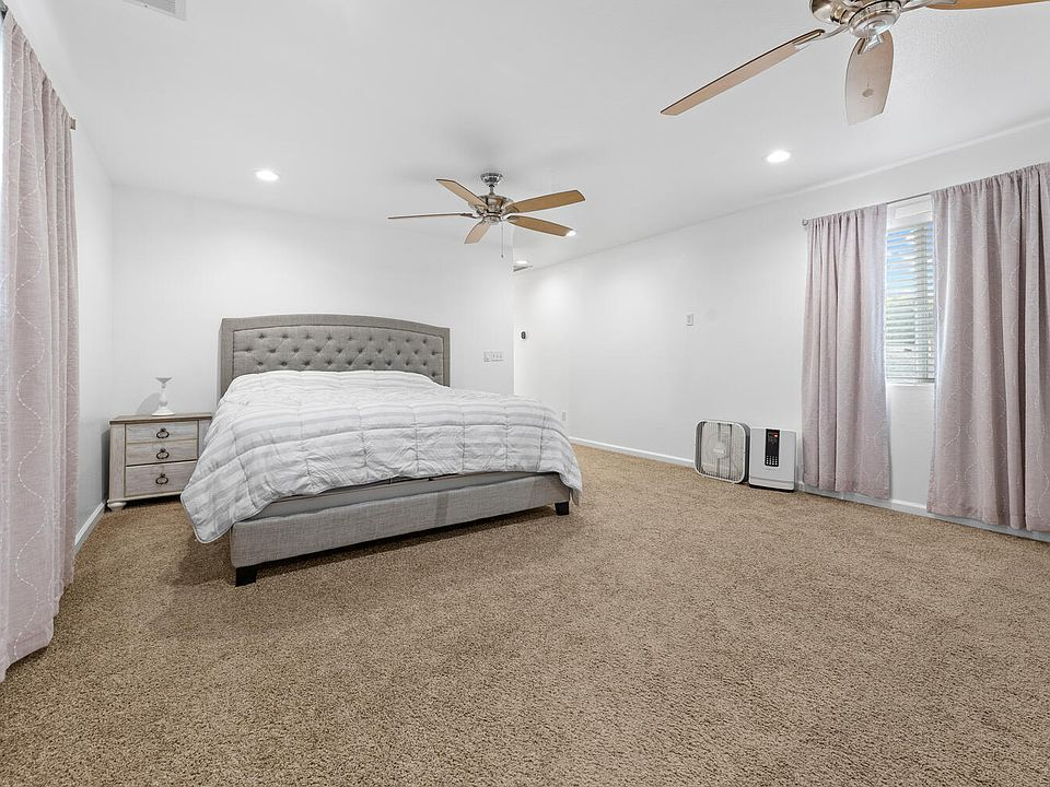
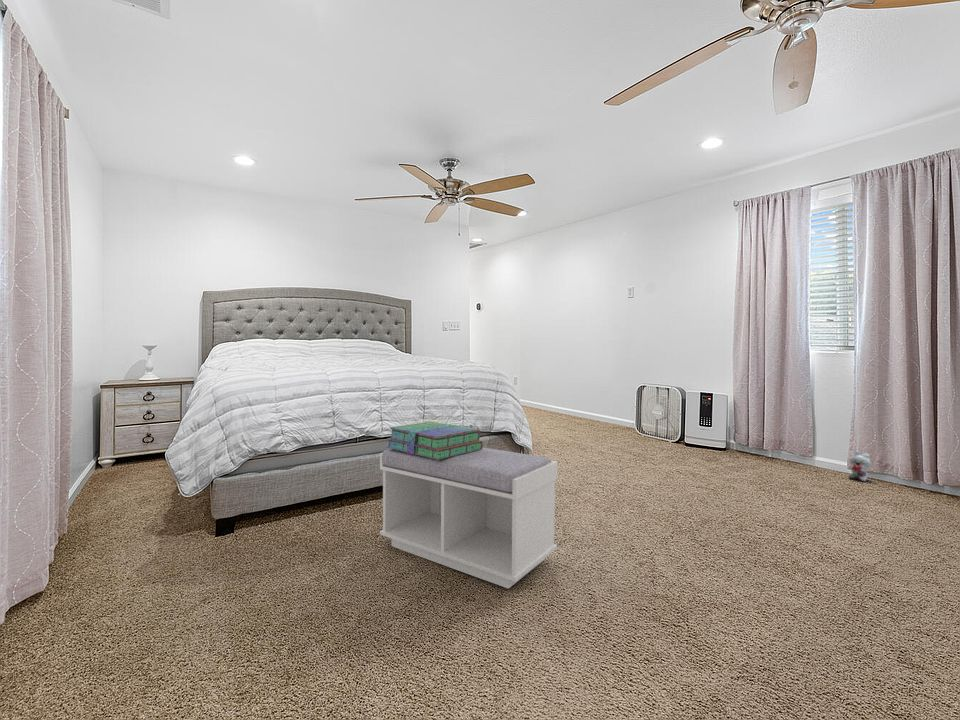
+ stack of books [385,421,484,460]
+ plush toy [847,450,872,482]
+ bench [379,447,558,590]
